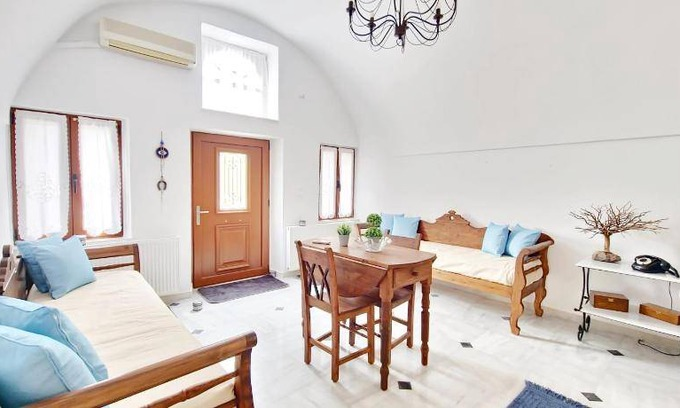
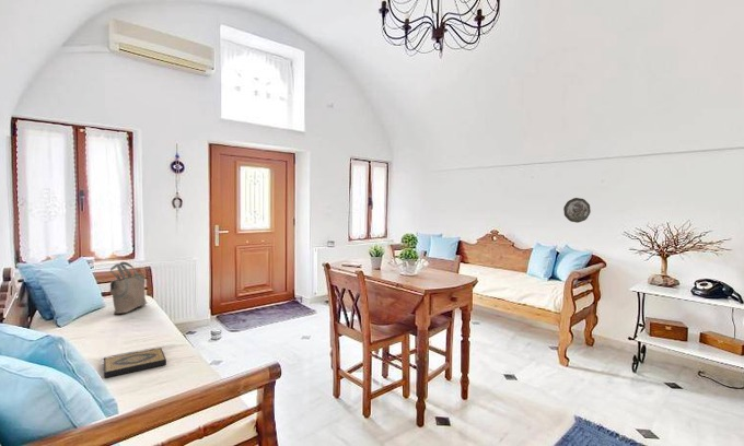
+ hardback book [103,347,167,379]
+ decorative plate [562,197,592,224]
+ tote bag [108,261,148,315]
